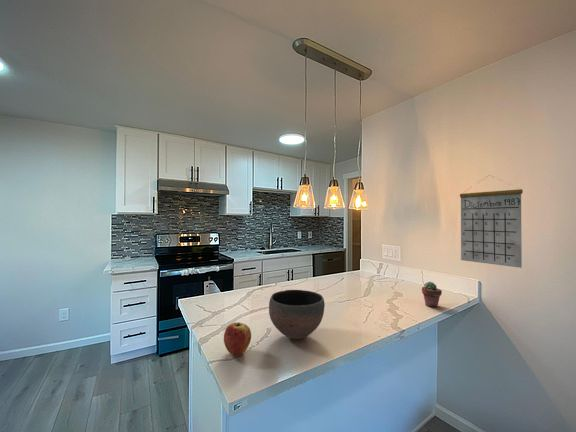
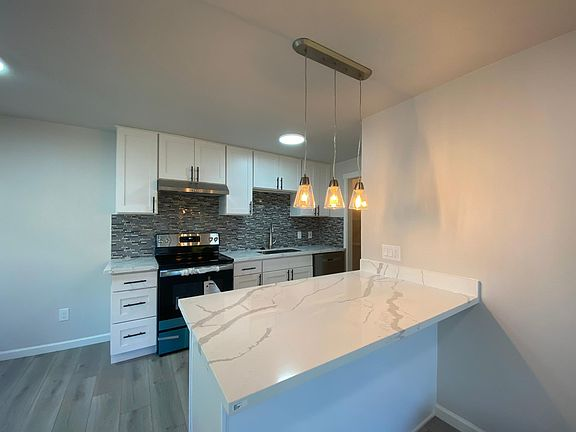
- apple [223,321,252,357]
- potted succulent [421,281,443,308]
- calendar [459,174,524,269]
- bowl [268,289,326,340]
